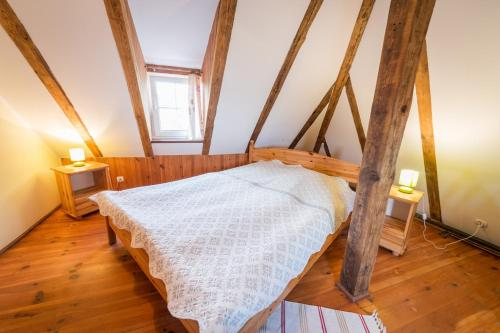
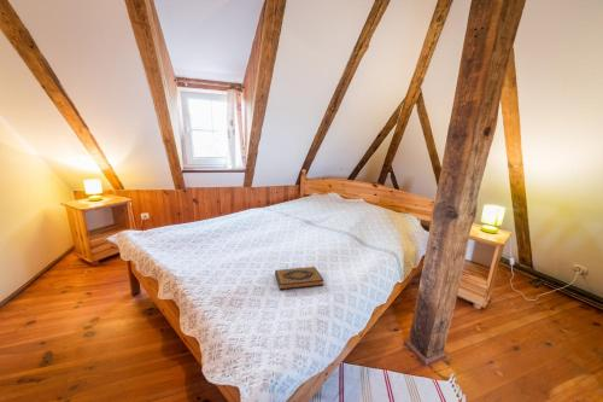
+ hardback book [274,266,324,291]
